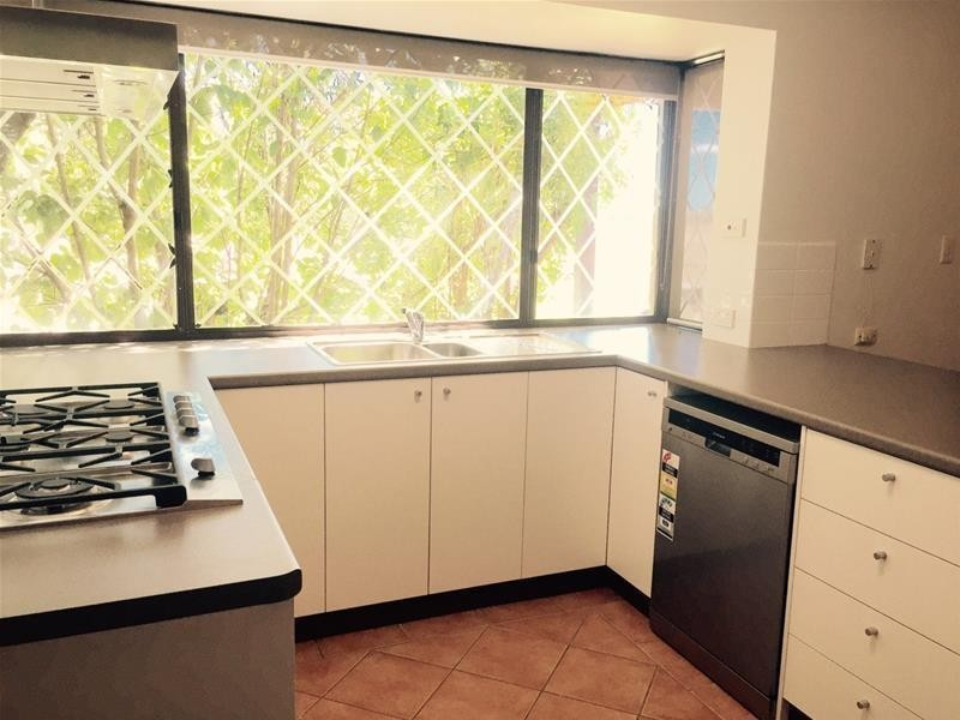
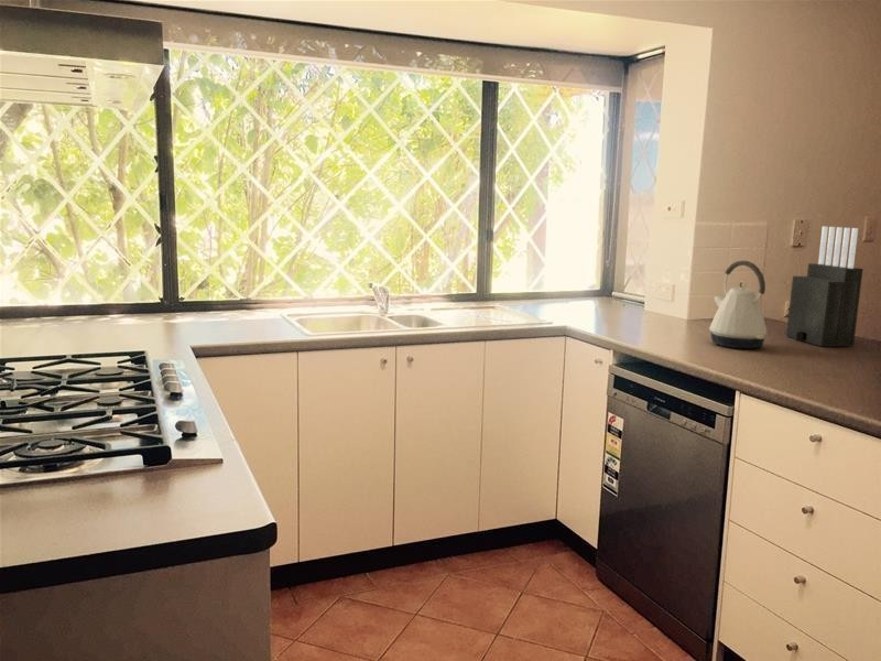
+ kettle [708,260,769,349]
+ knife block [785,226,864,347]
